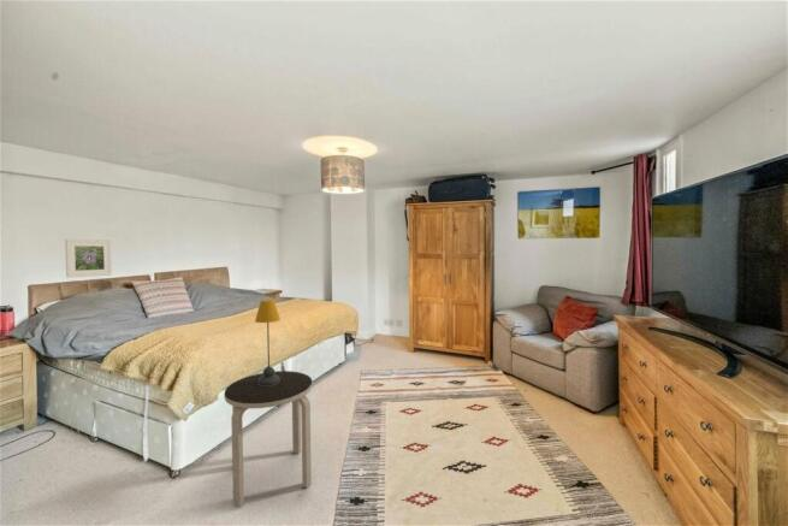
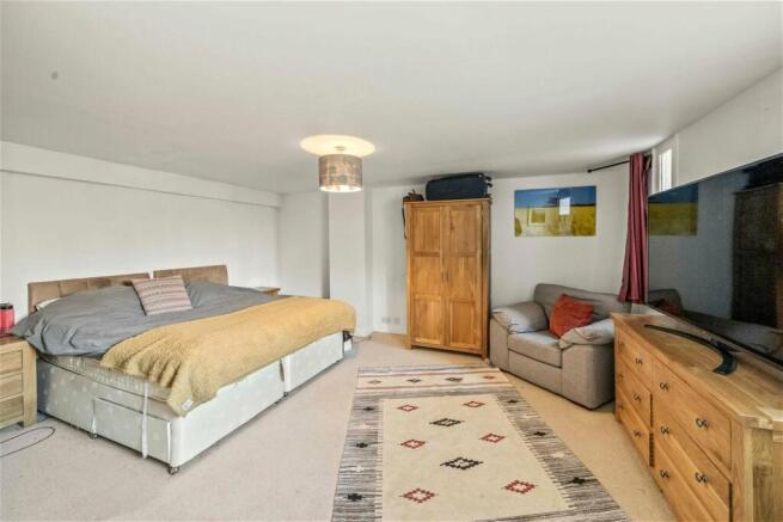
- side table [223,370,314,509]
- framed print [64,238,113,279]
- table lamp [254,299,282,385]
